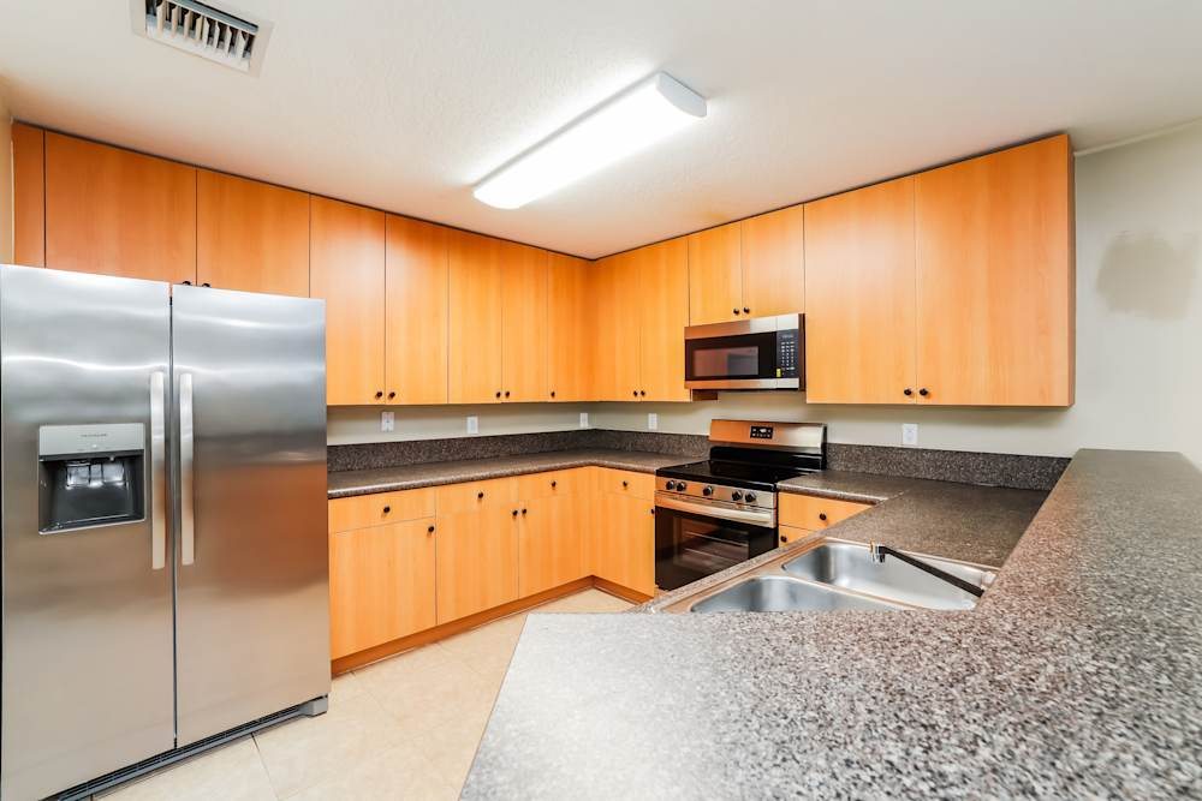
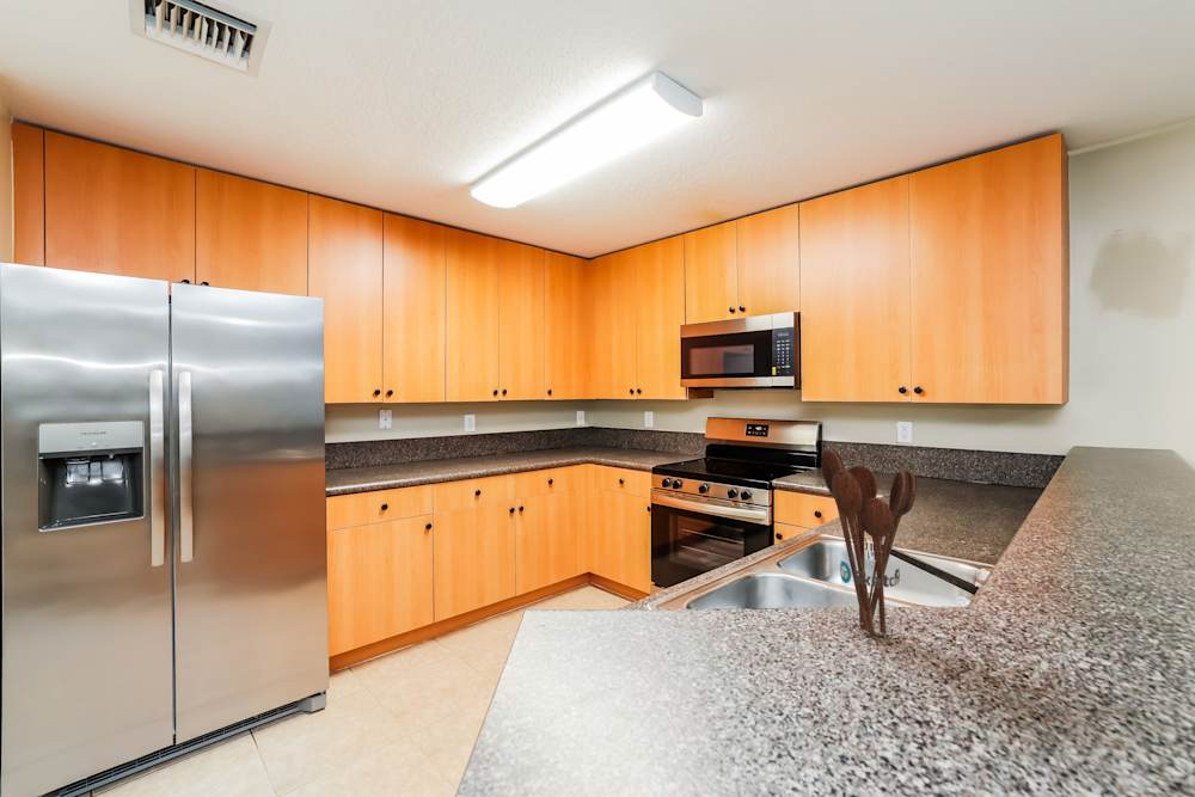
+ utensil holder [820,447,919,637]
